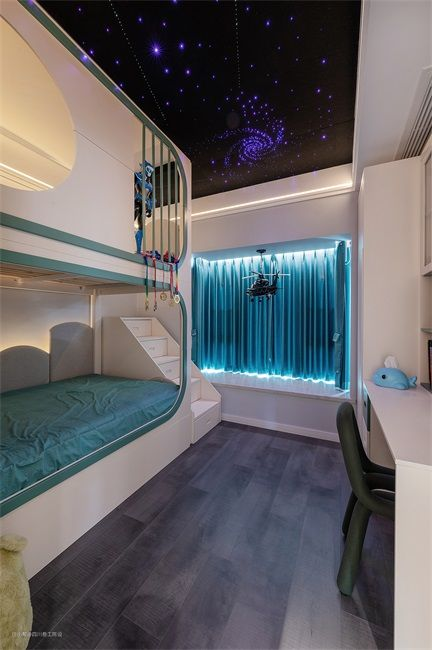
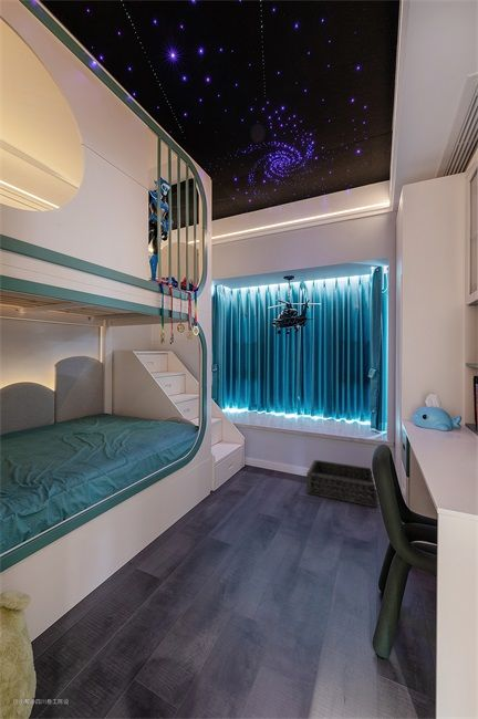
+ basket [305,459,378,508]
